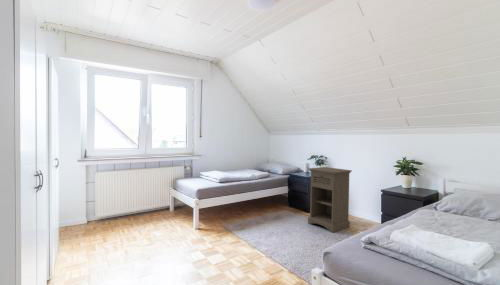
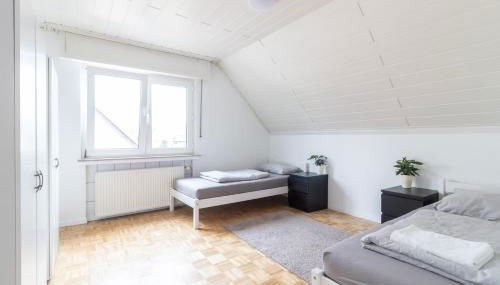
- nightstand [307,166,353,234]
